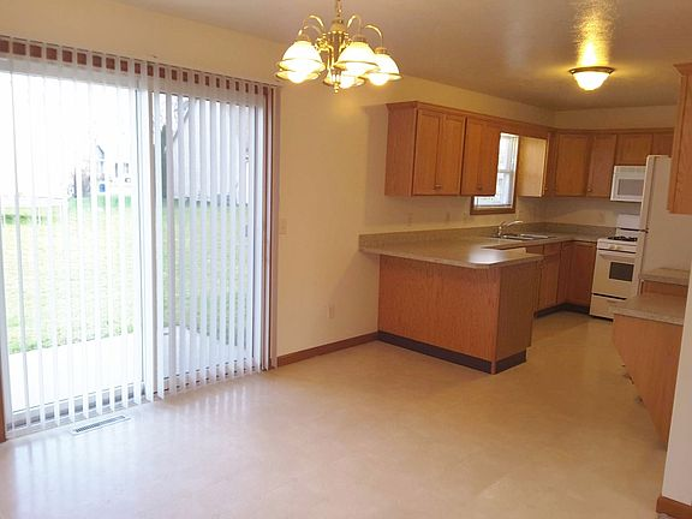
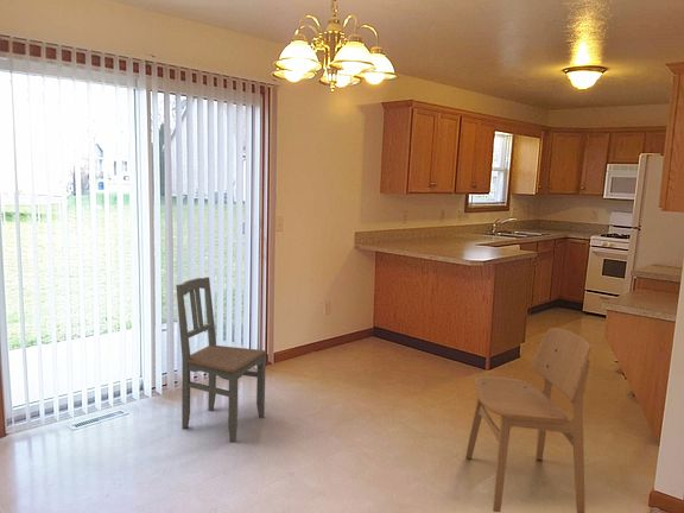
+ dining chair [464,327,593,513]
+ dining chair [175,276,267,443]
